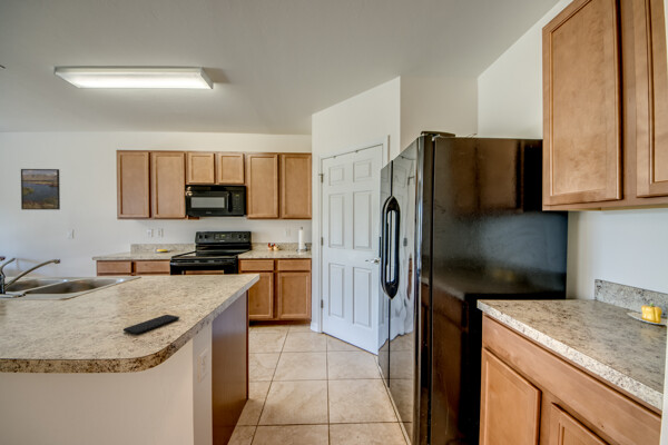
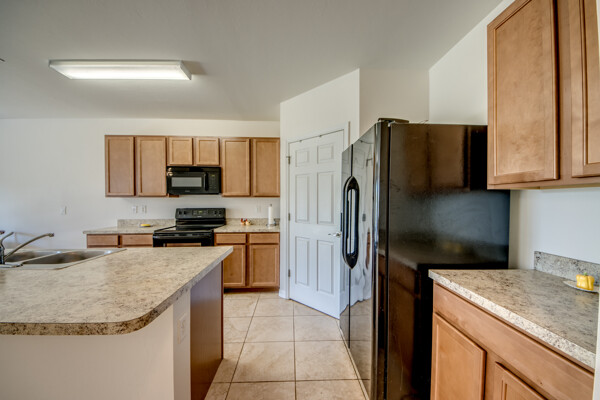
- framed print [20,168,61,210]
- smartphone [122,314,180,335]
